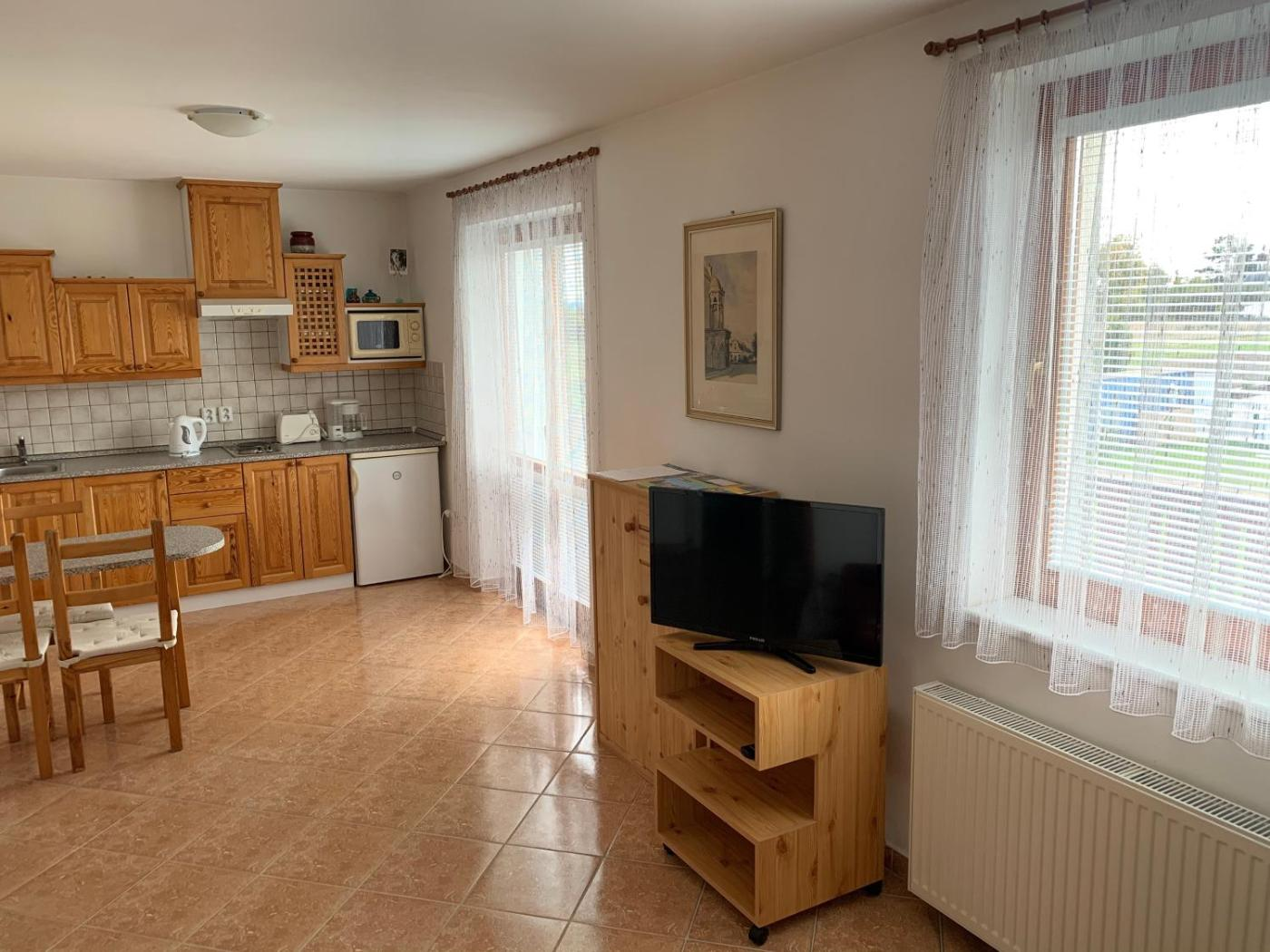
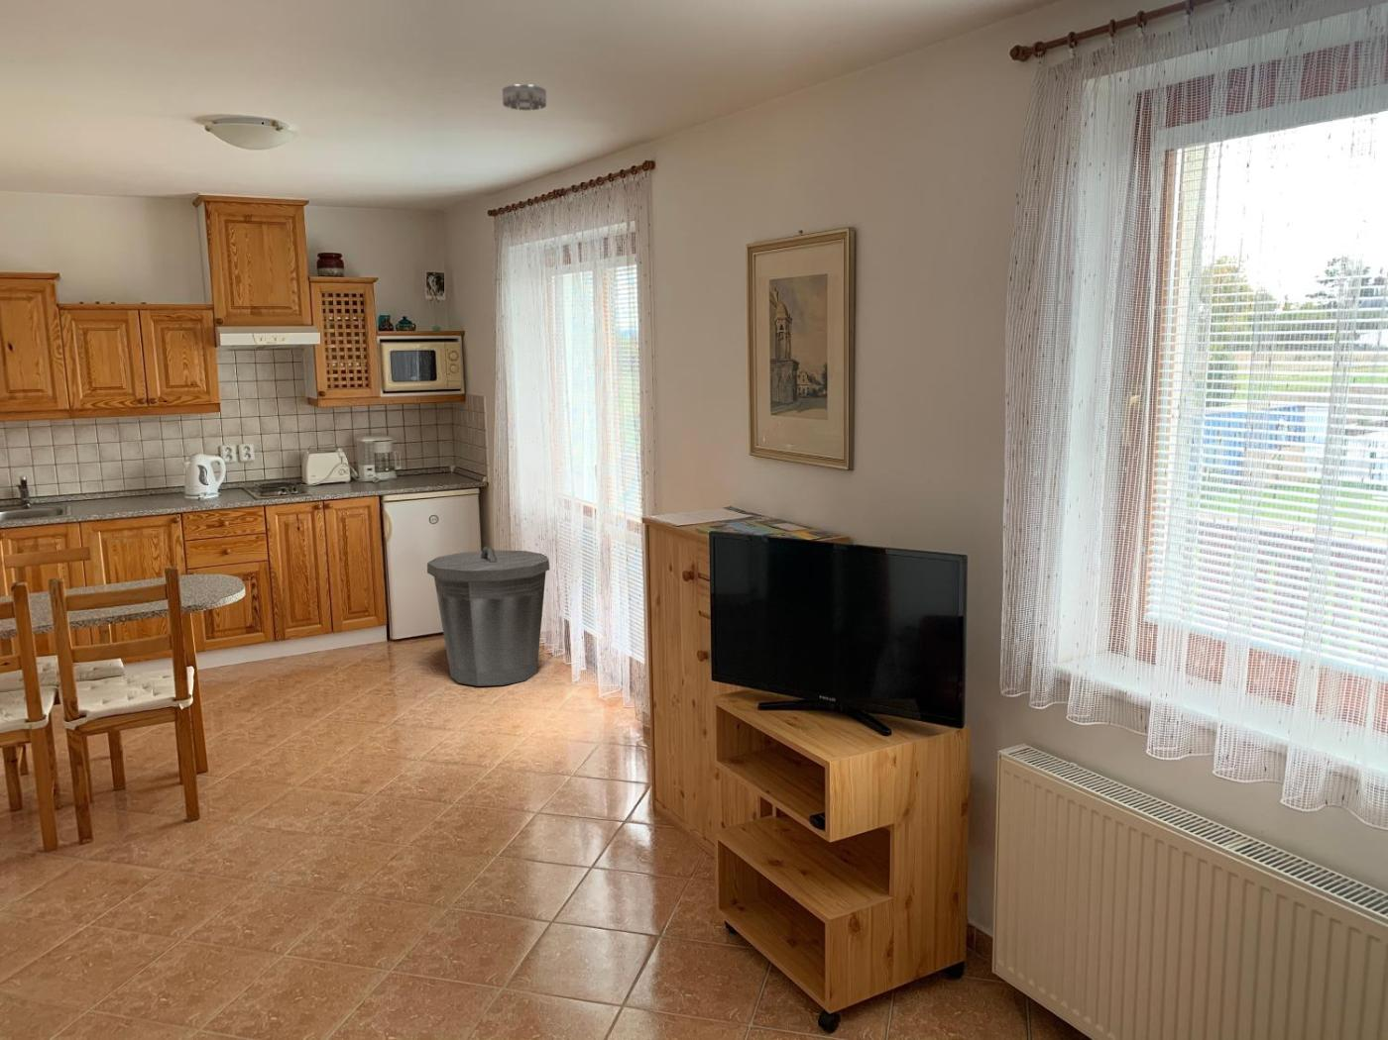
+ trash can [426,546,550,686]
+ smoke detector [502,82,548,111]
